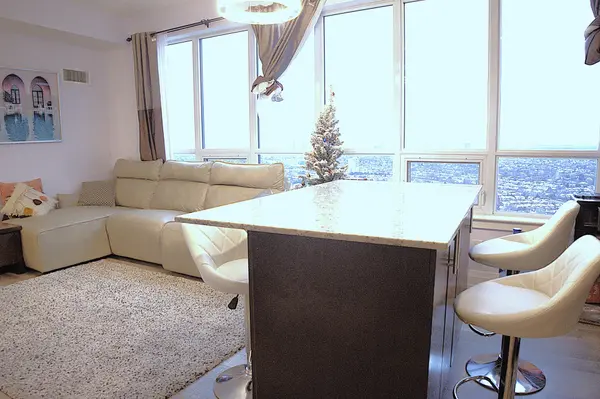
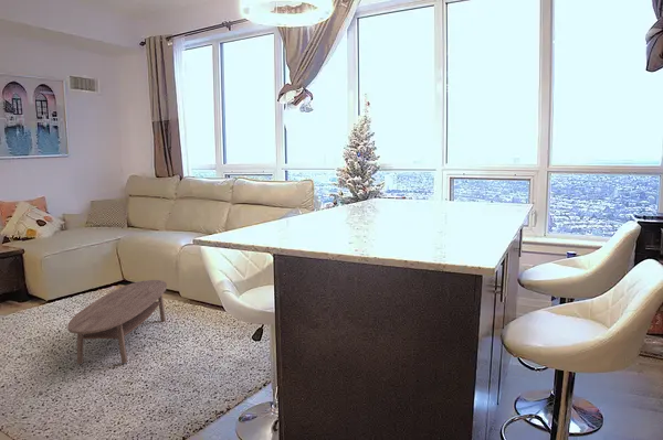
+ coffee table [66,279,168,365]
